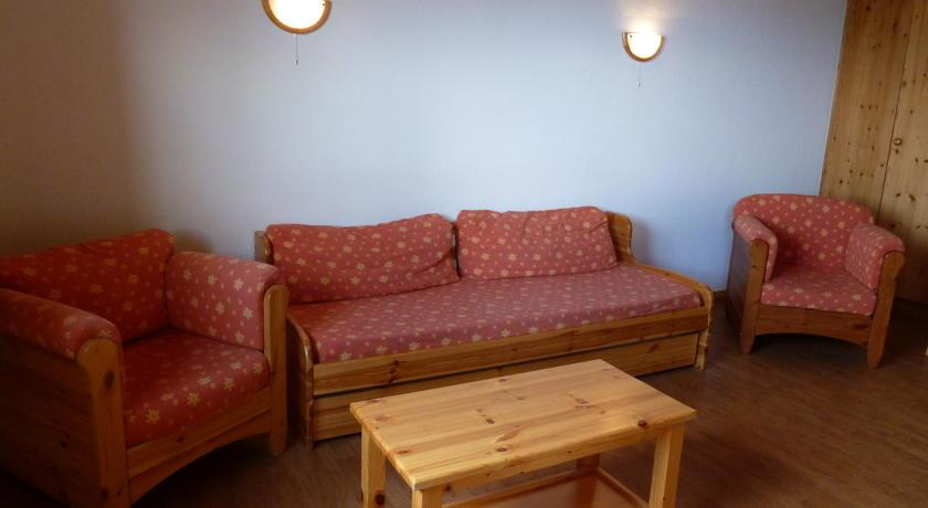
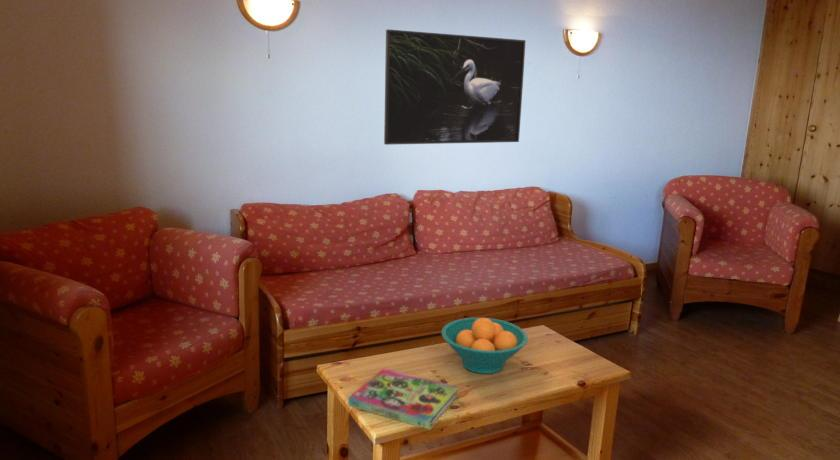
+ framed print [383,28,527,146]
+ book [347,367,459,431]
+ fruit bowl [440,317,529,375]
